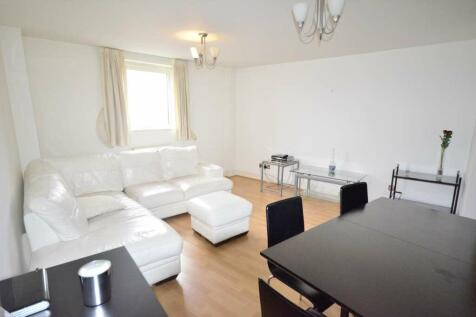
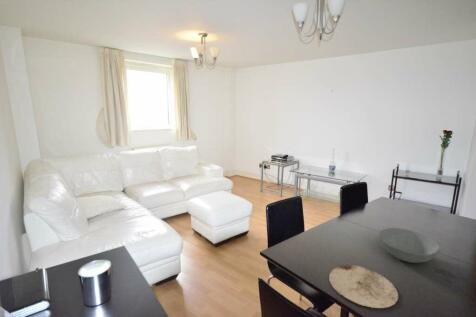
+ plate [328,264,399,309]
+ bowl [378,227,441,264]
